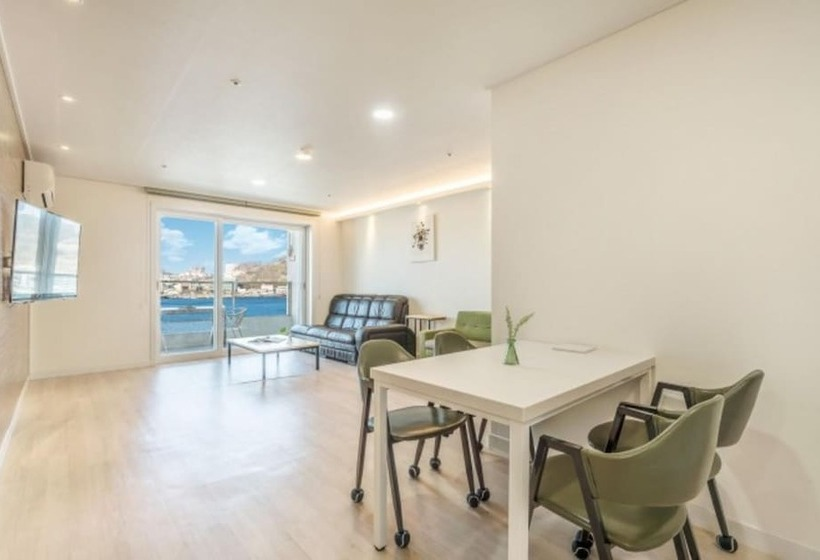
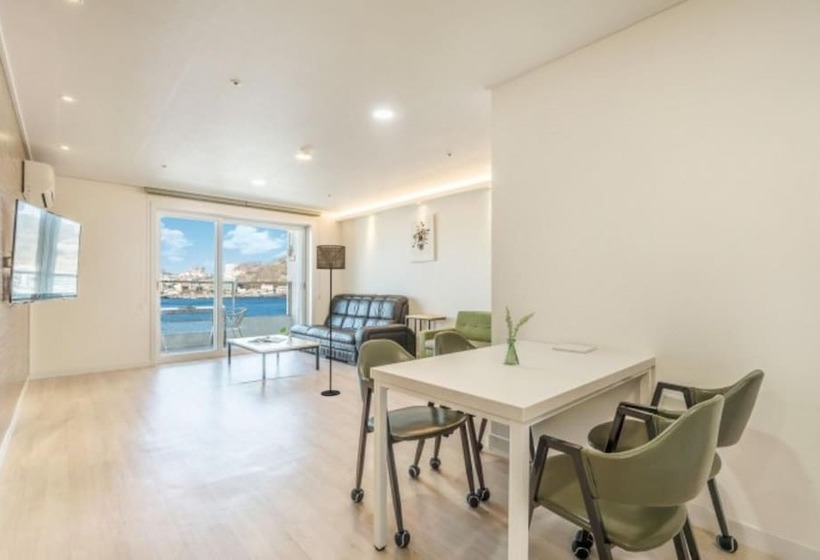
+ floor lamp [315,244,346,397]
